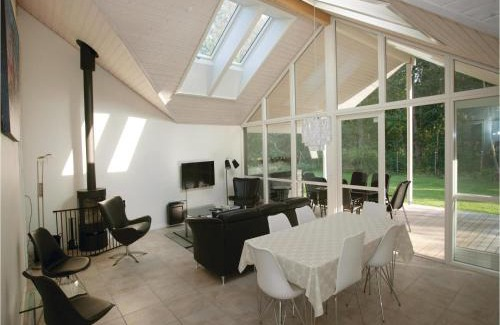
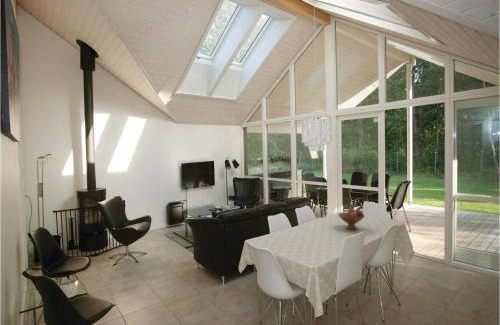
+ fruit bowl [337,208,366,230]
